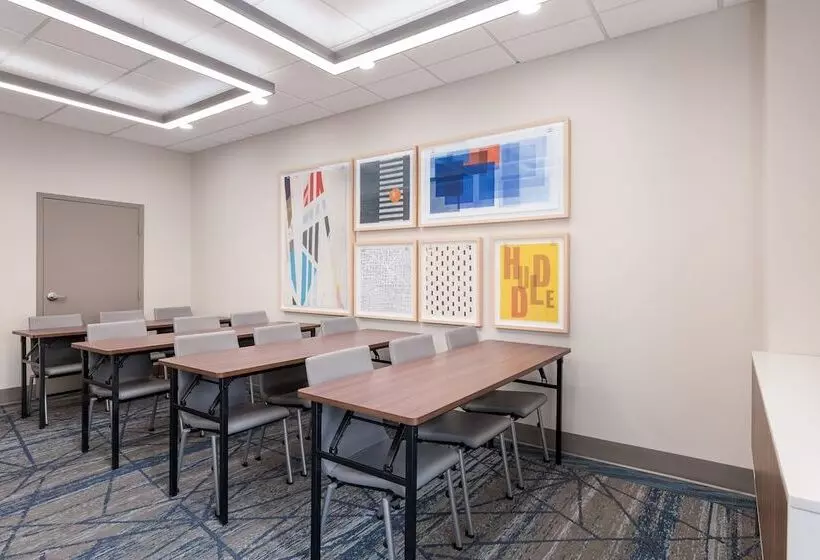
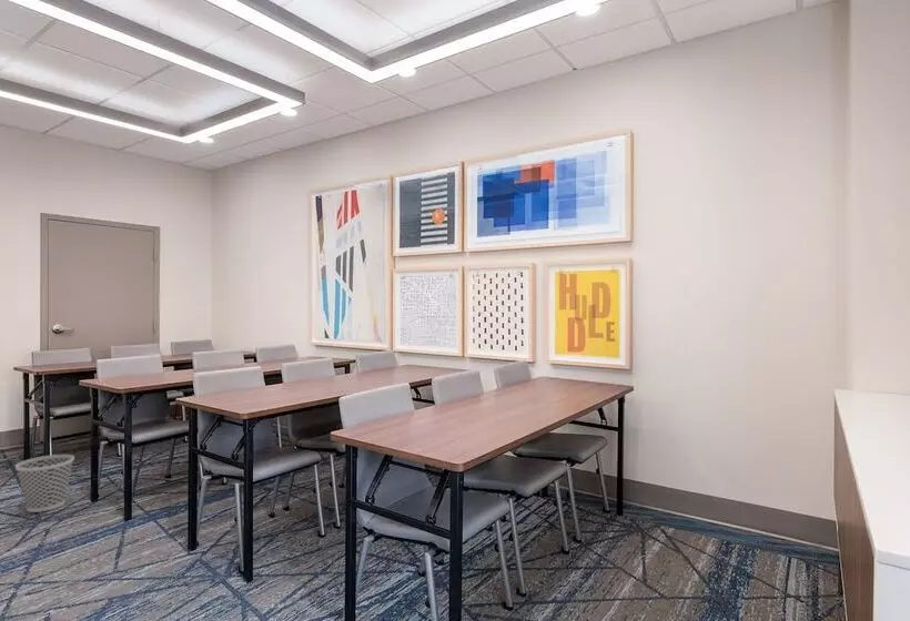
+ wastebasket [14,454,75,513]
